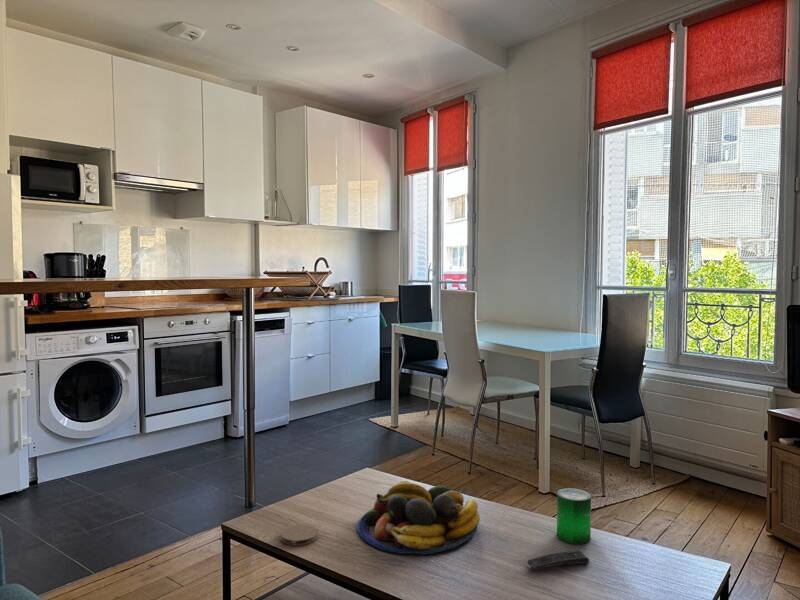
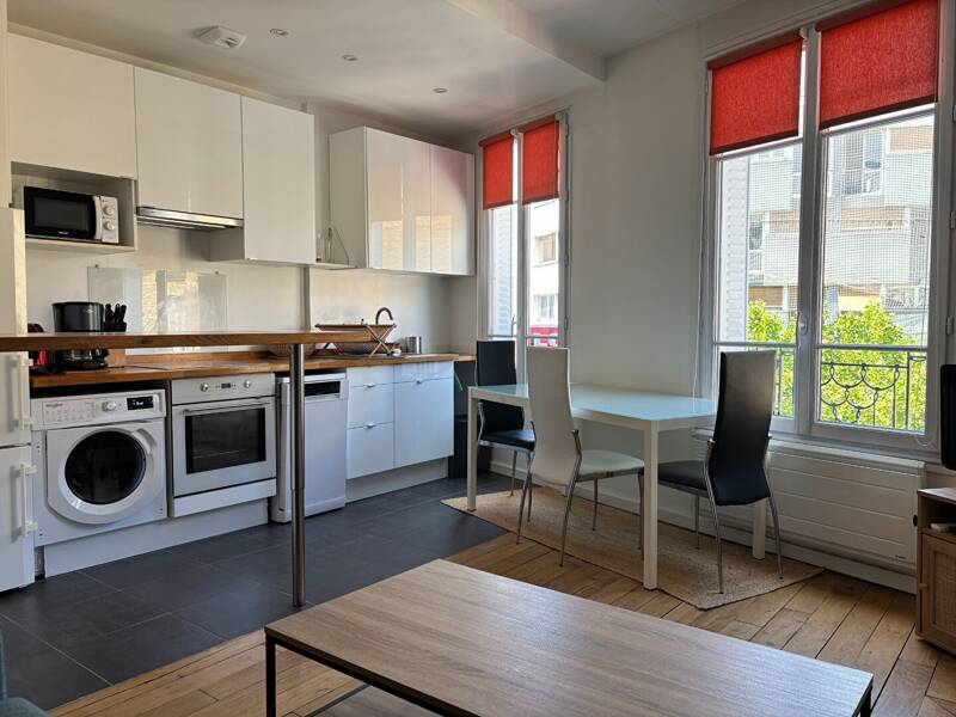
- beverage can [556,487,592,545]
- remote control [525,550,591,570]
- coaster [280,523,319,547]
- fruit bowl [356,480,481,556]
